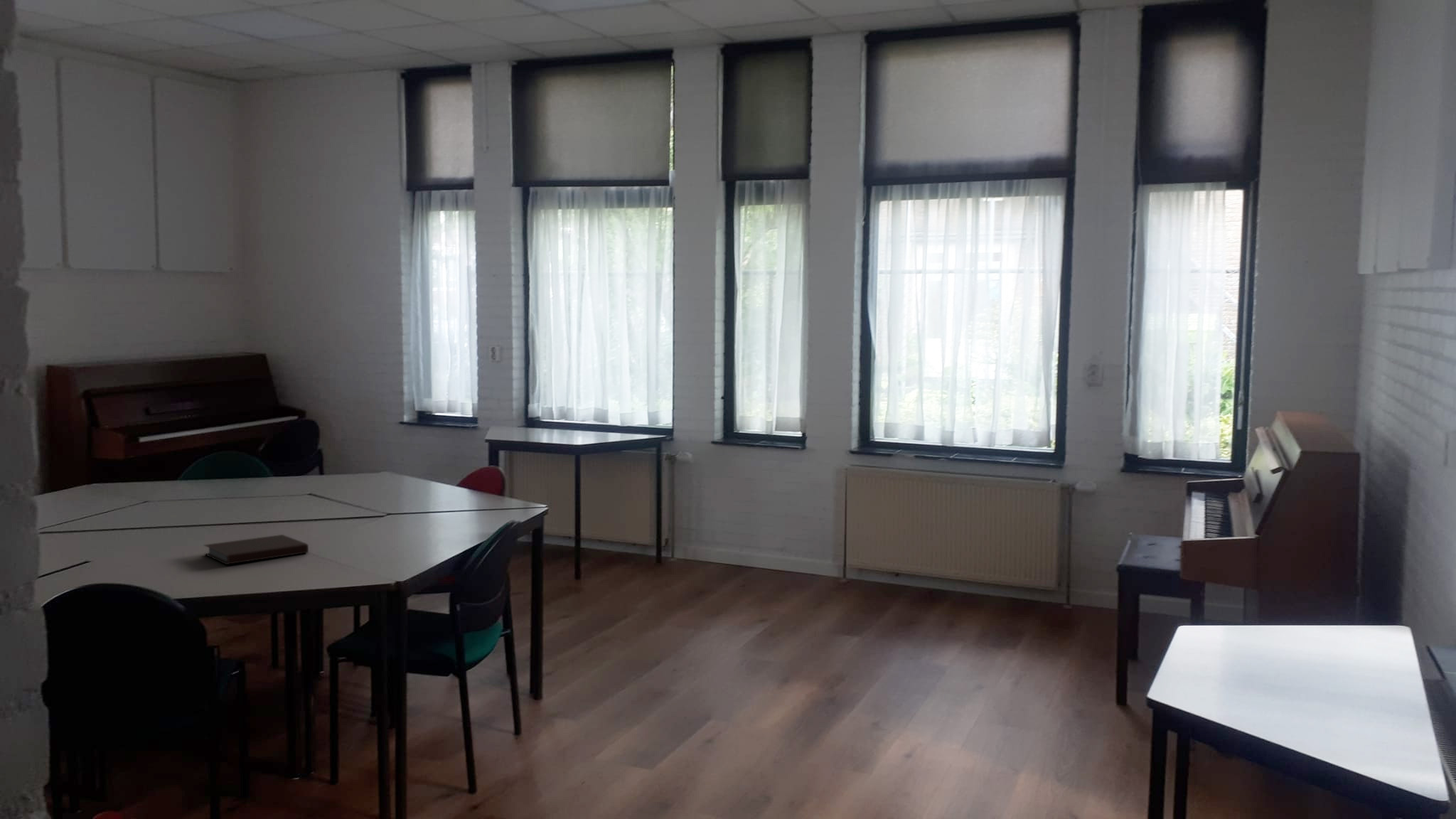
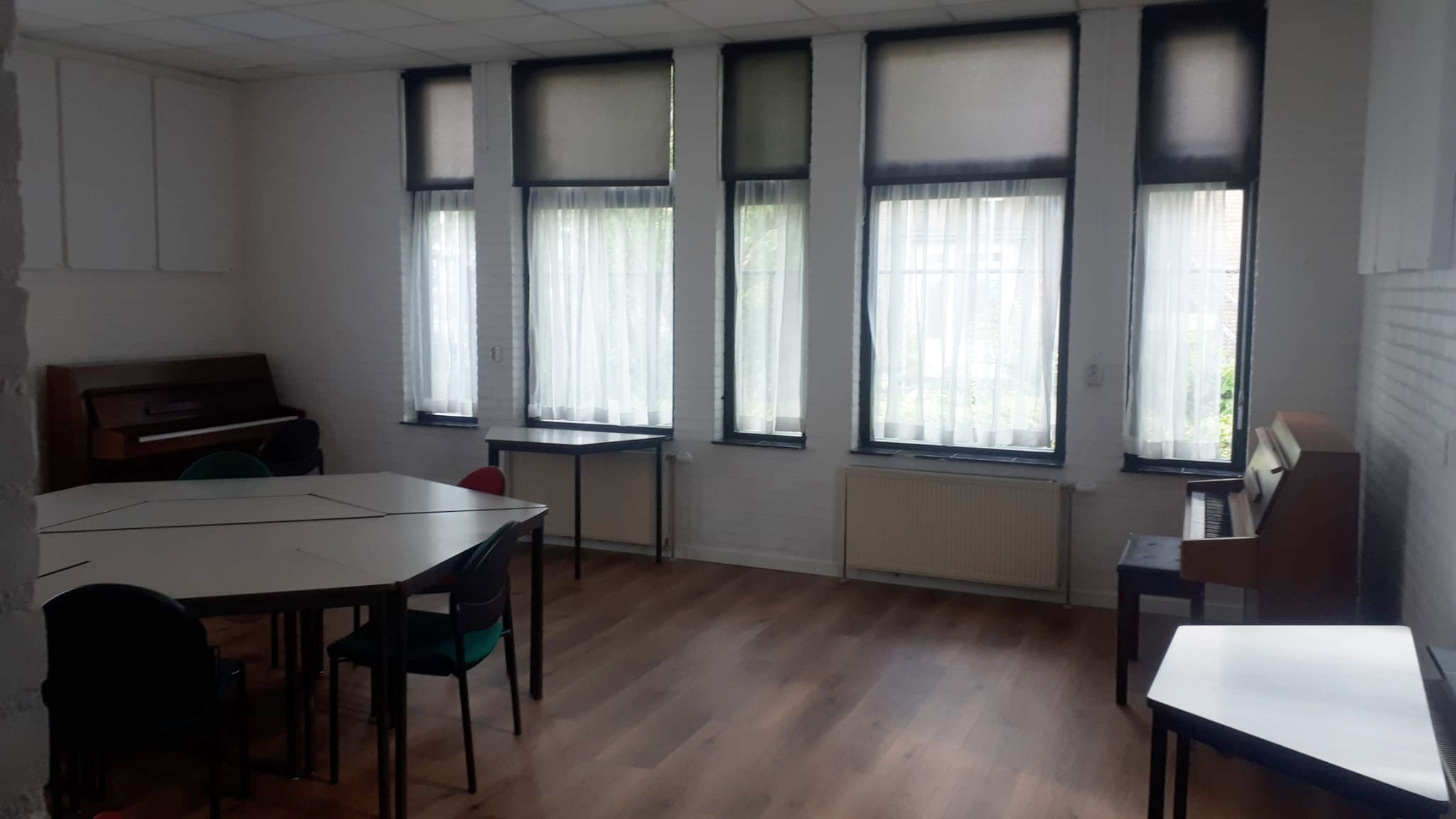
- notebook [203,534,309,565]
